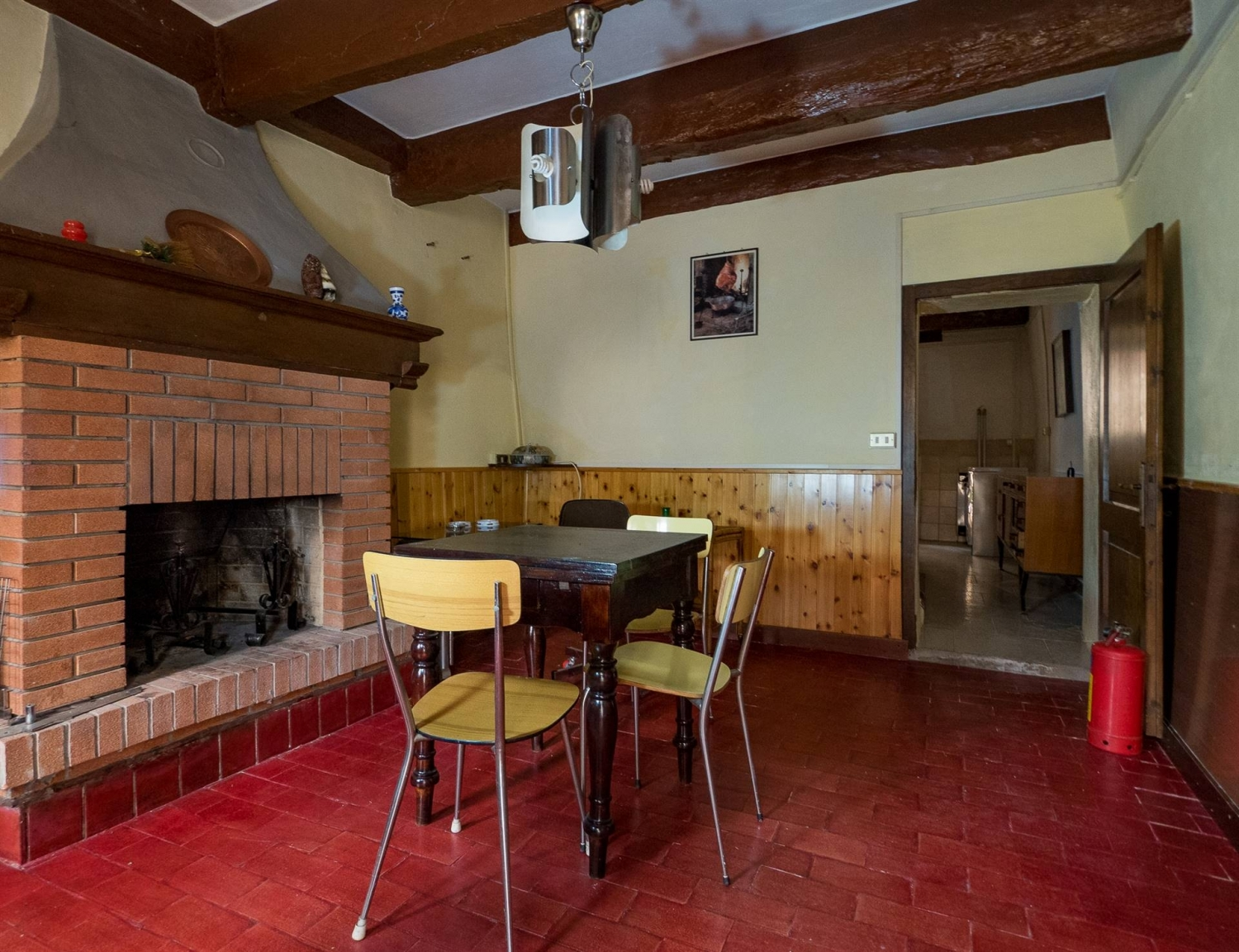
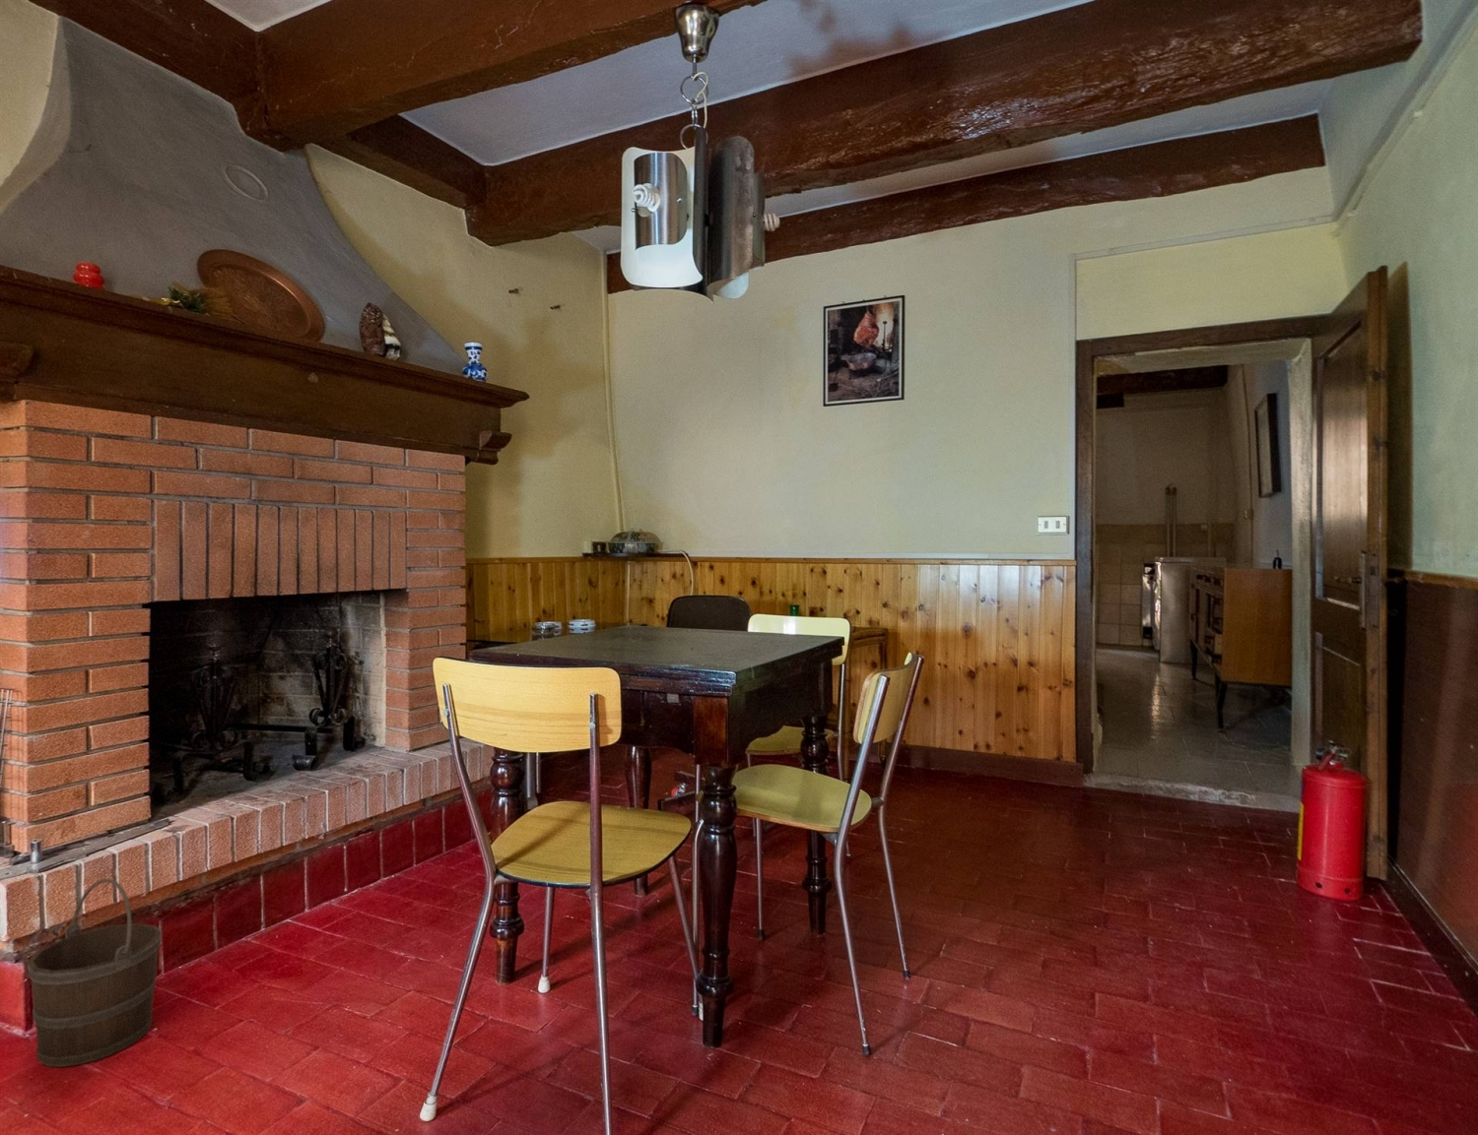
+ bucket [26,877,162,1068]
